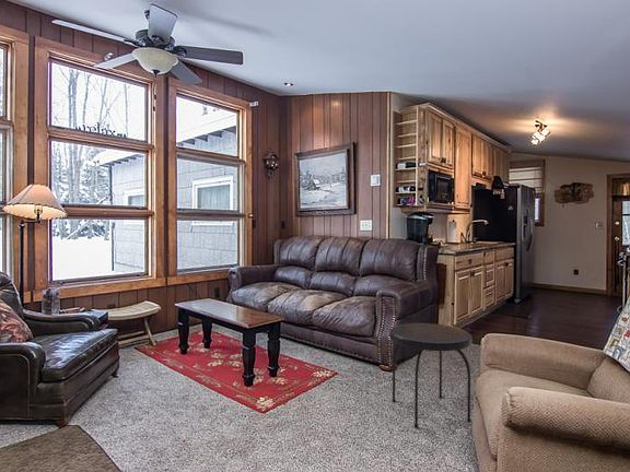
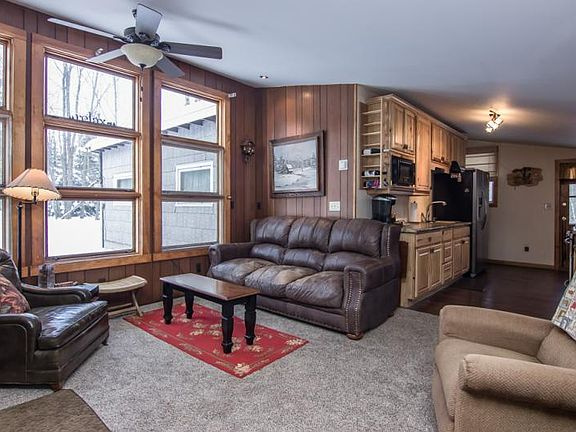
- side table [388,322,474,428]
